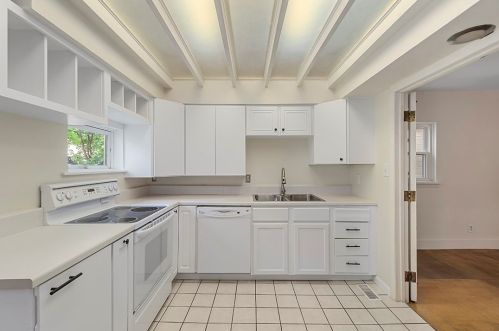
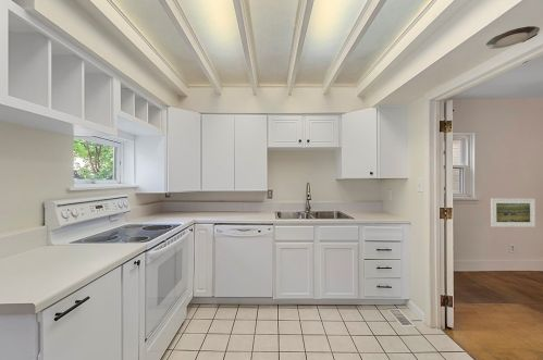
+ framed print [490,198,536,228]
